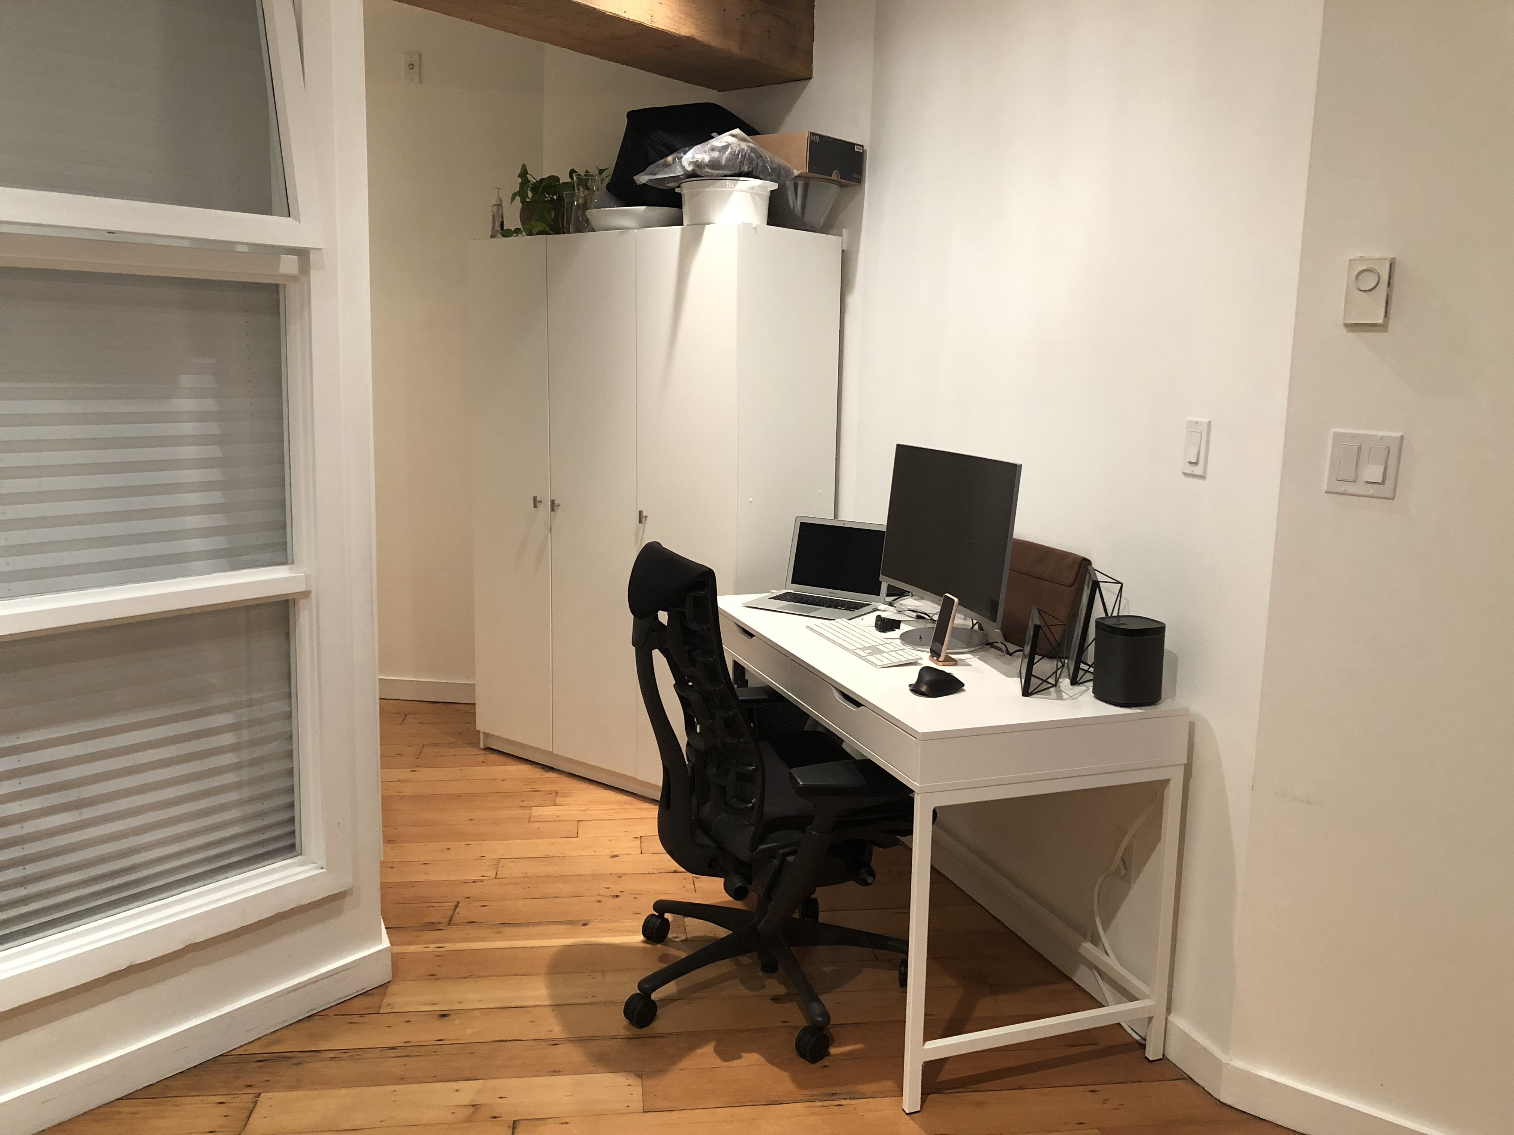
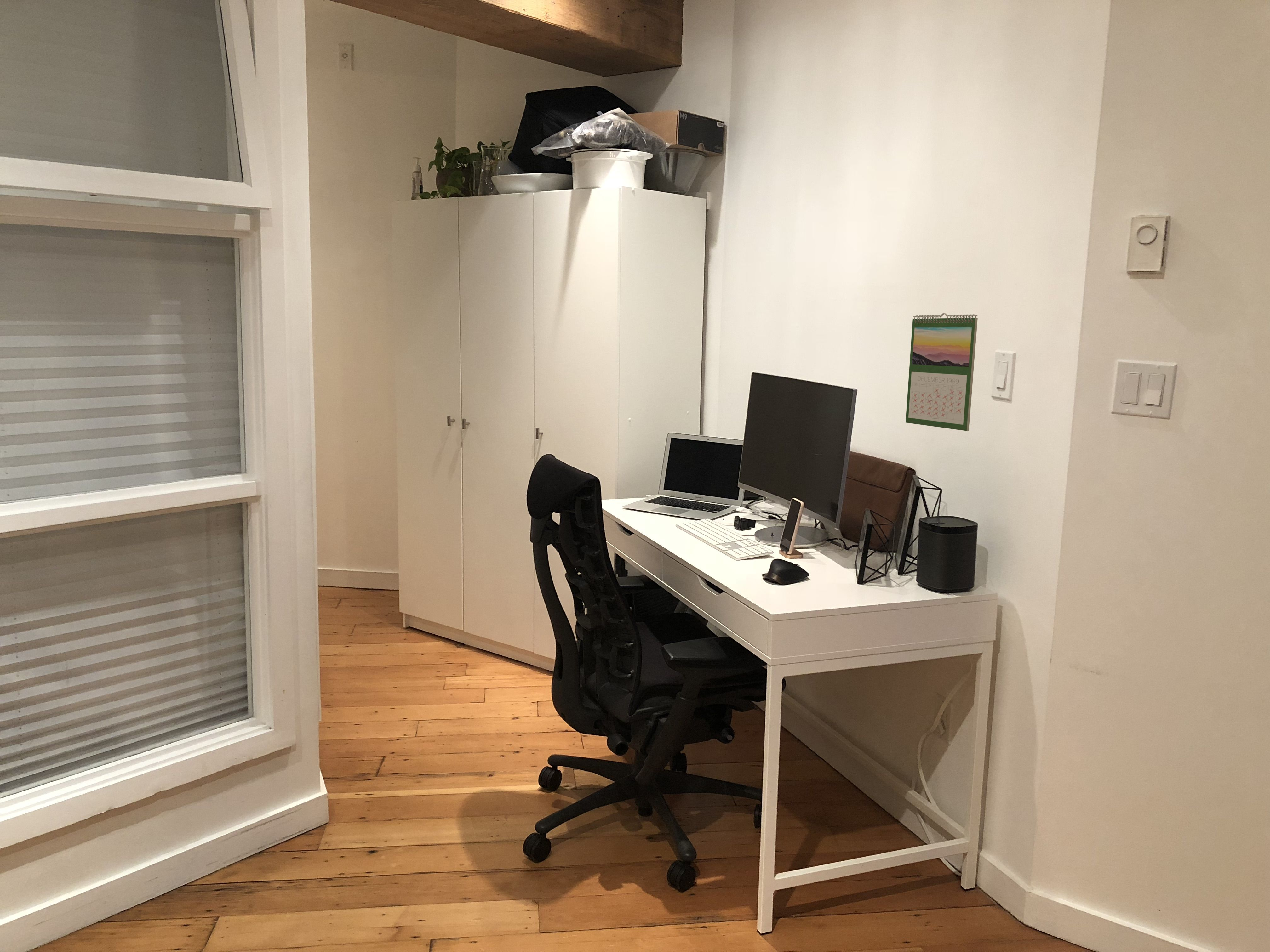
+ calendar [905,313,978,431]
